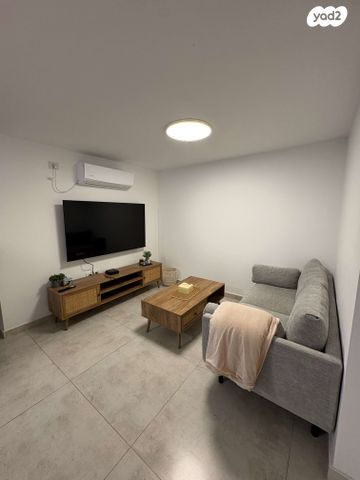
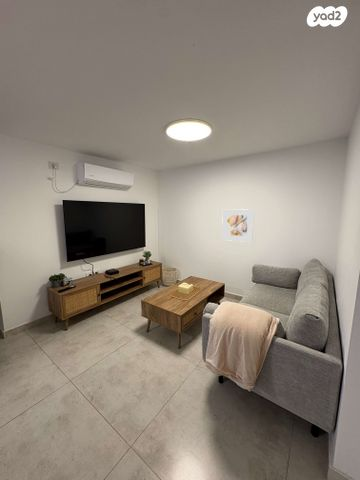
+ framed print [221,208,255,243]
